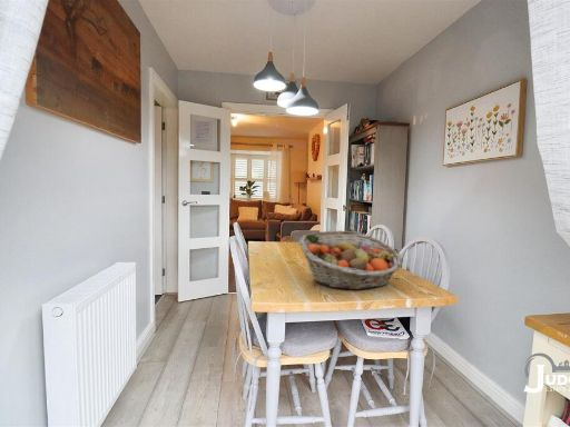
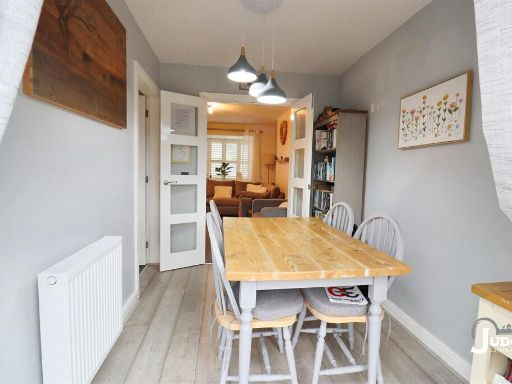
- fruit basket [298,230,404,291]
